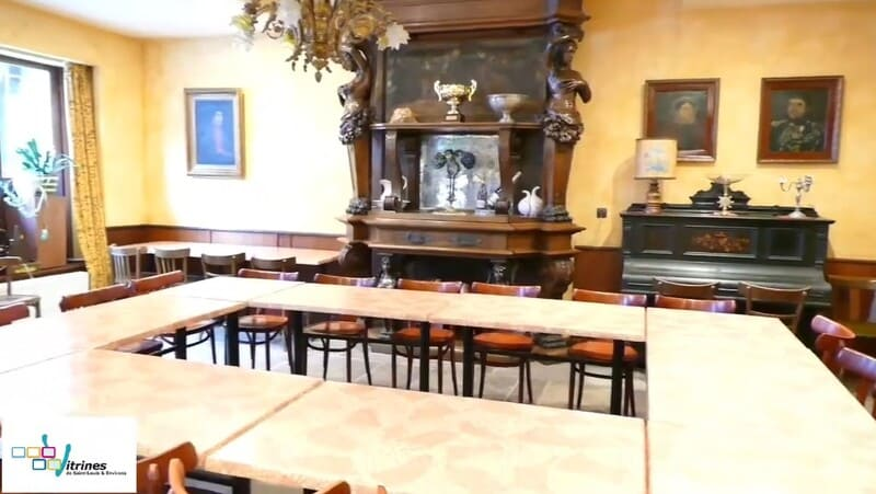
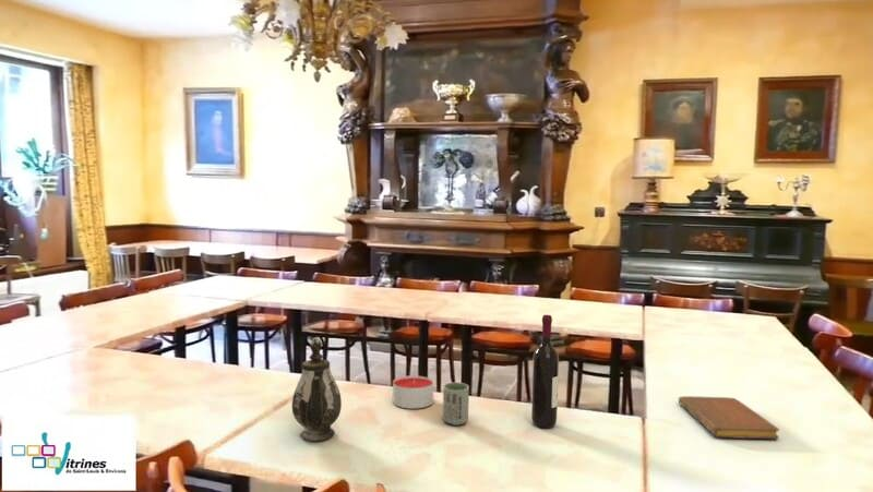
+ cup [442,381,470,427]
+ notebook [678,395,780,440]
+ teapot [291,338,343,442]
+ candle [392,374,434,409]
+ wine bottle [530,314,560,429]
